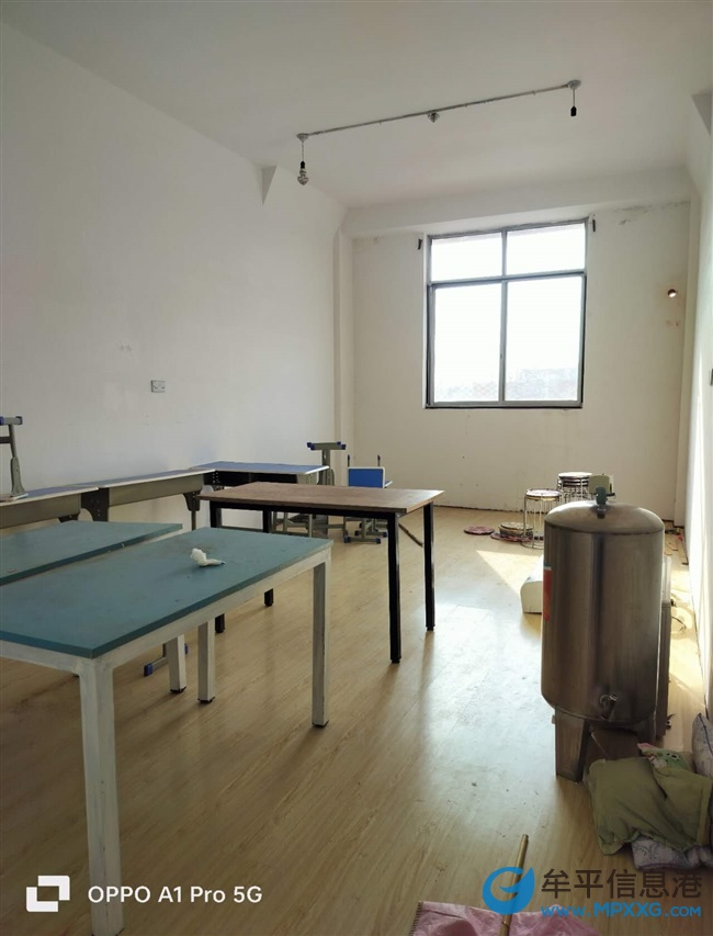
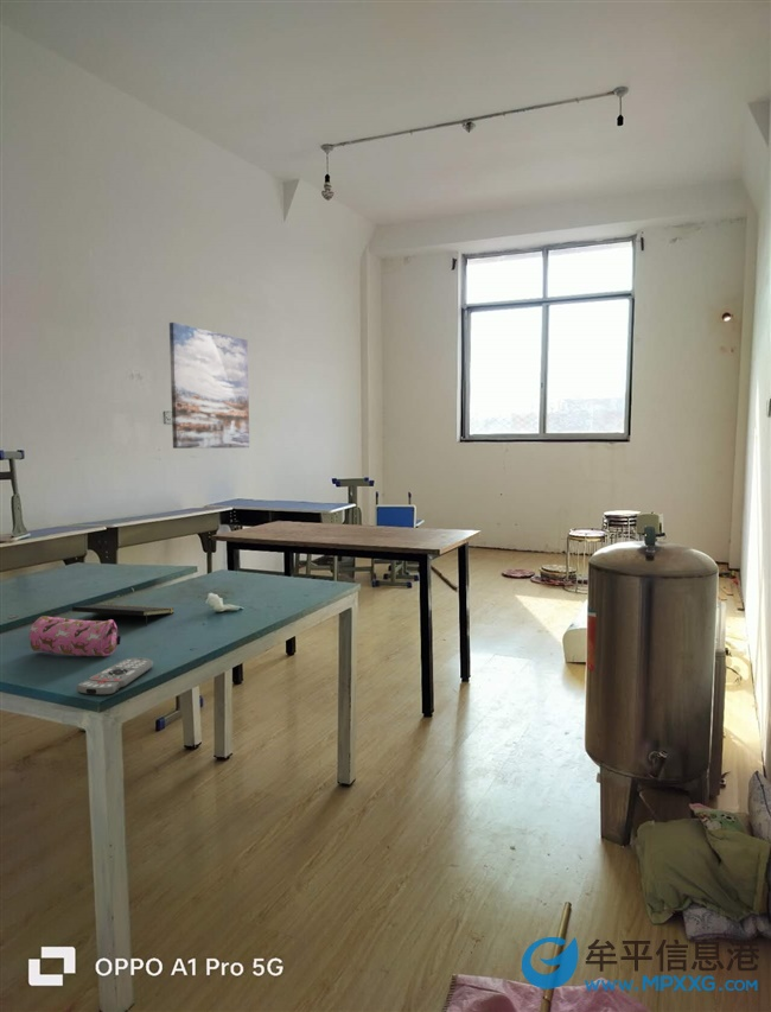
+ wall art [168,322,250,450]
+ remote control [75,657,154,698]
+ notepad [71,603,174,628]
+ pencil case [28,615,122,657]
